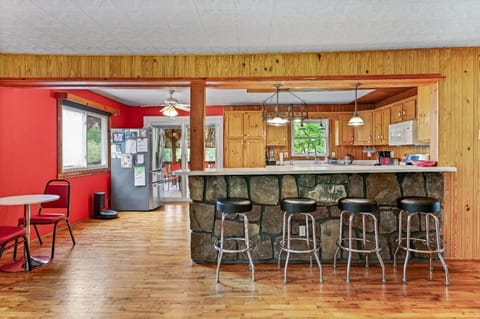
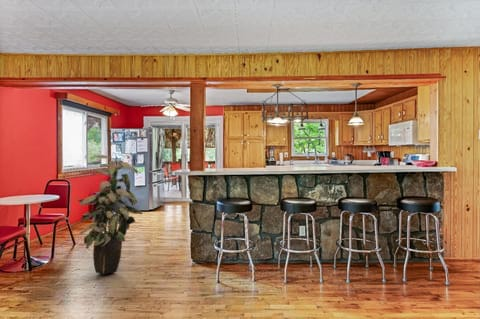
+ indoor plant [76,154,143,275]
